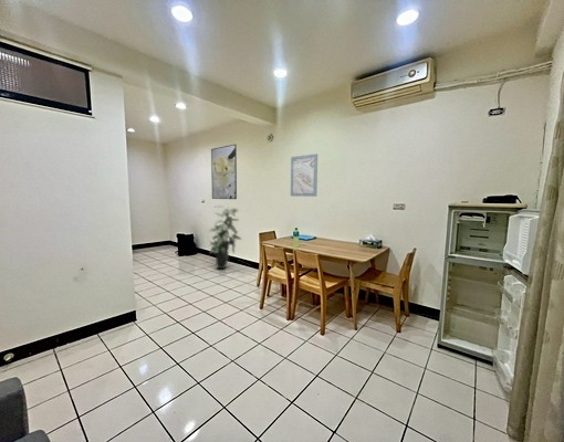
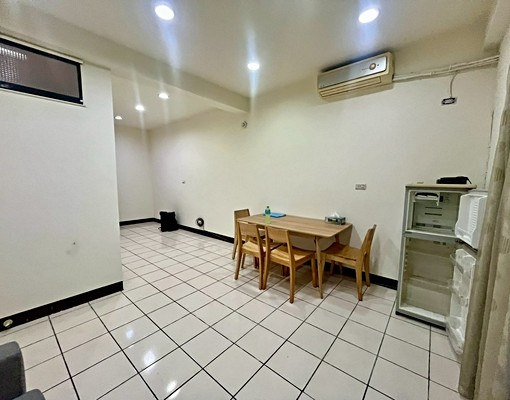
- indoor plant [208,204,242,270]
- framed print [210,144,238,200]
- wall art [290,152,318,198]
